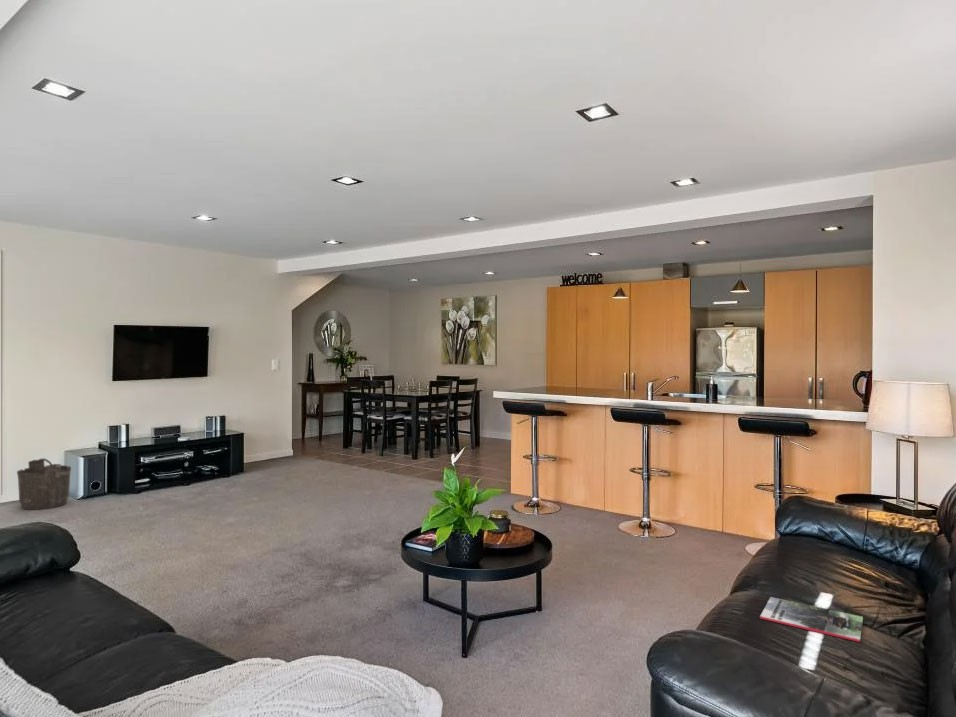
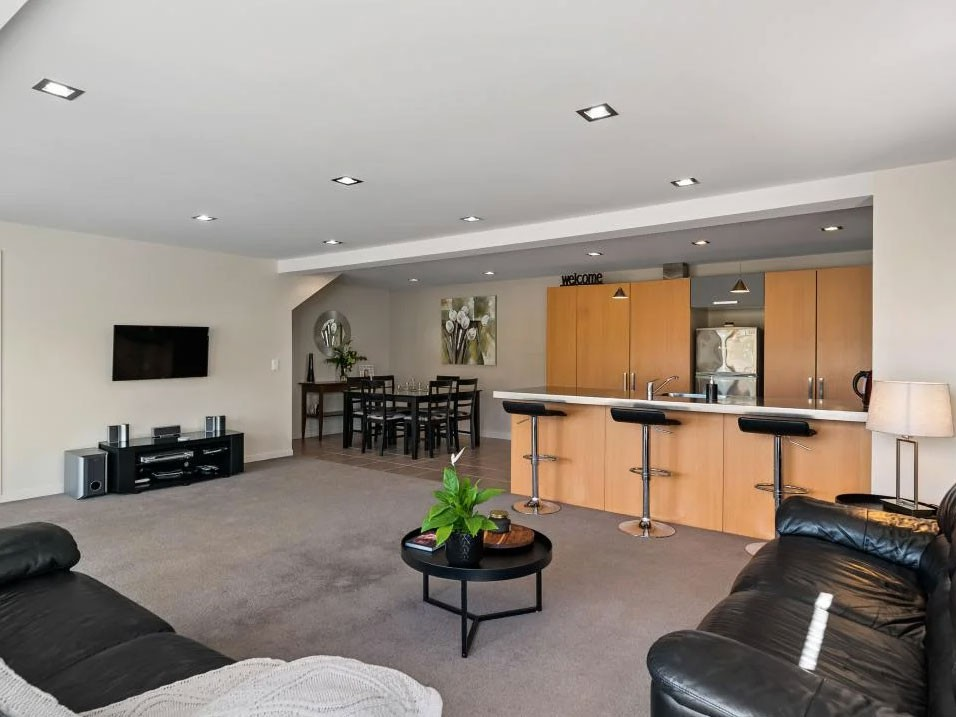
- magazine [759,596,864,643]
- bucket [16,457,72,511]
